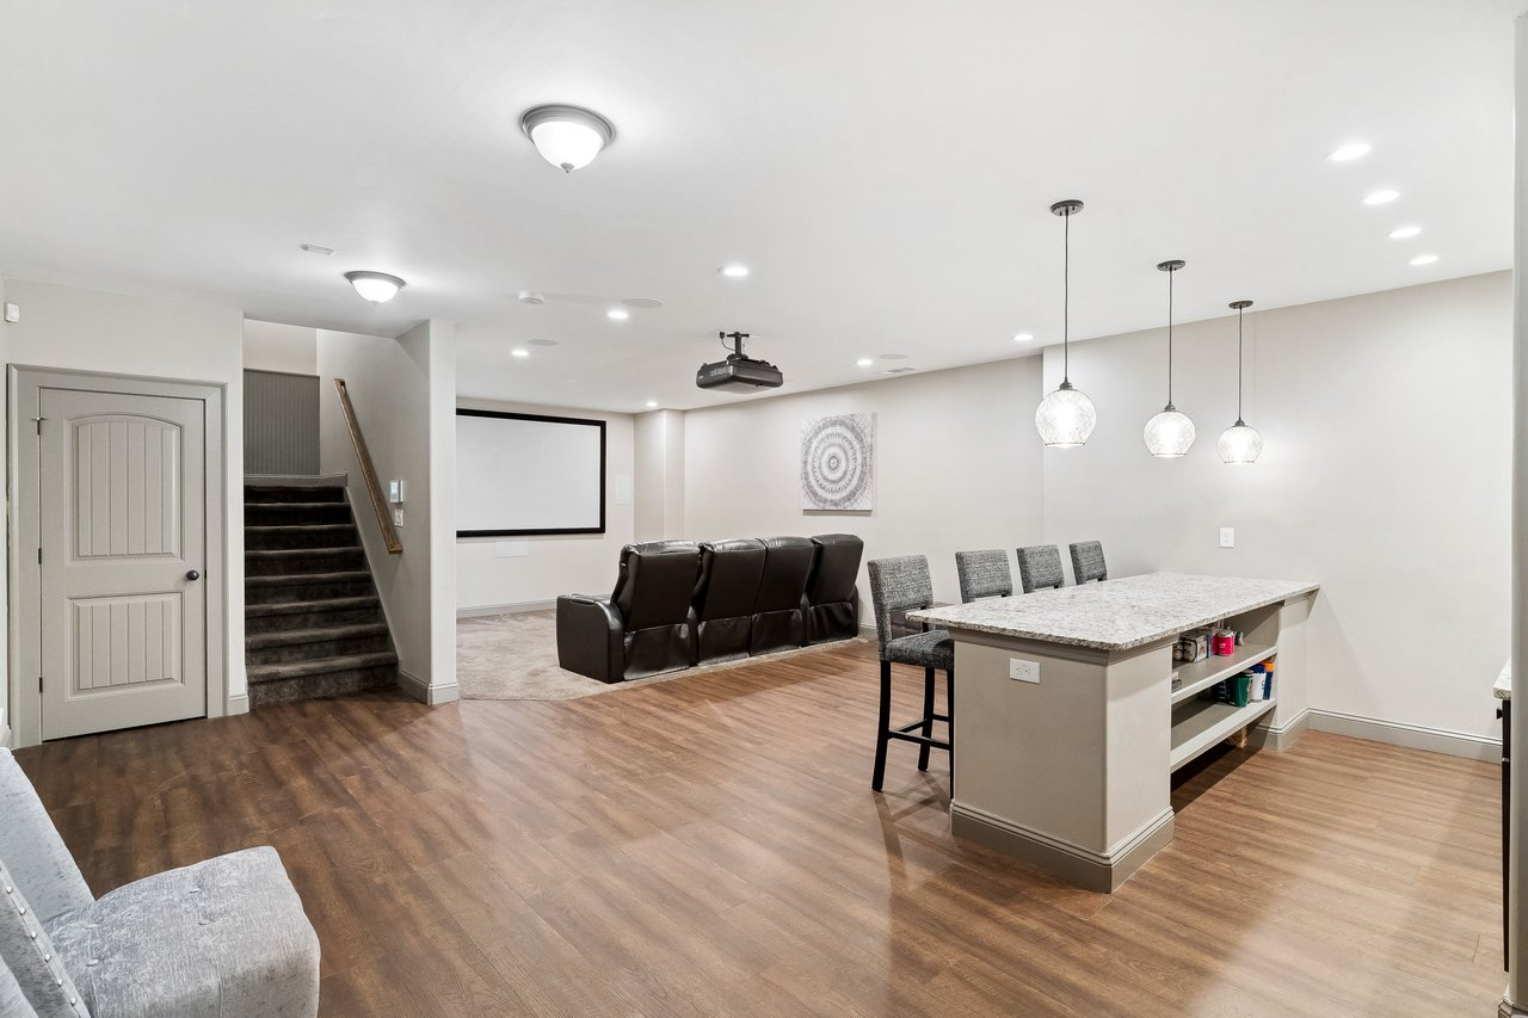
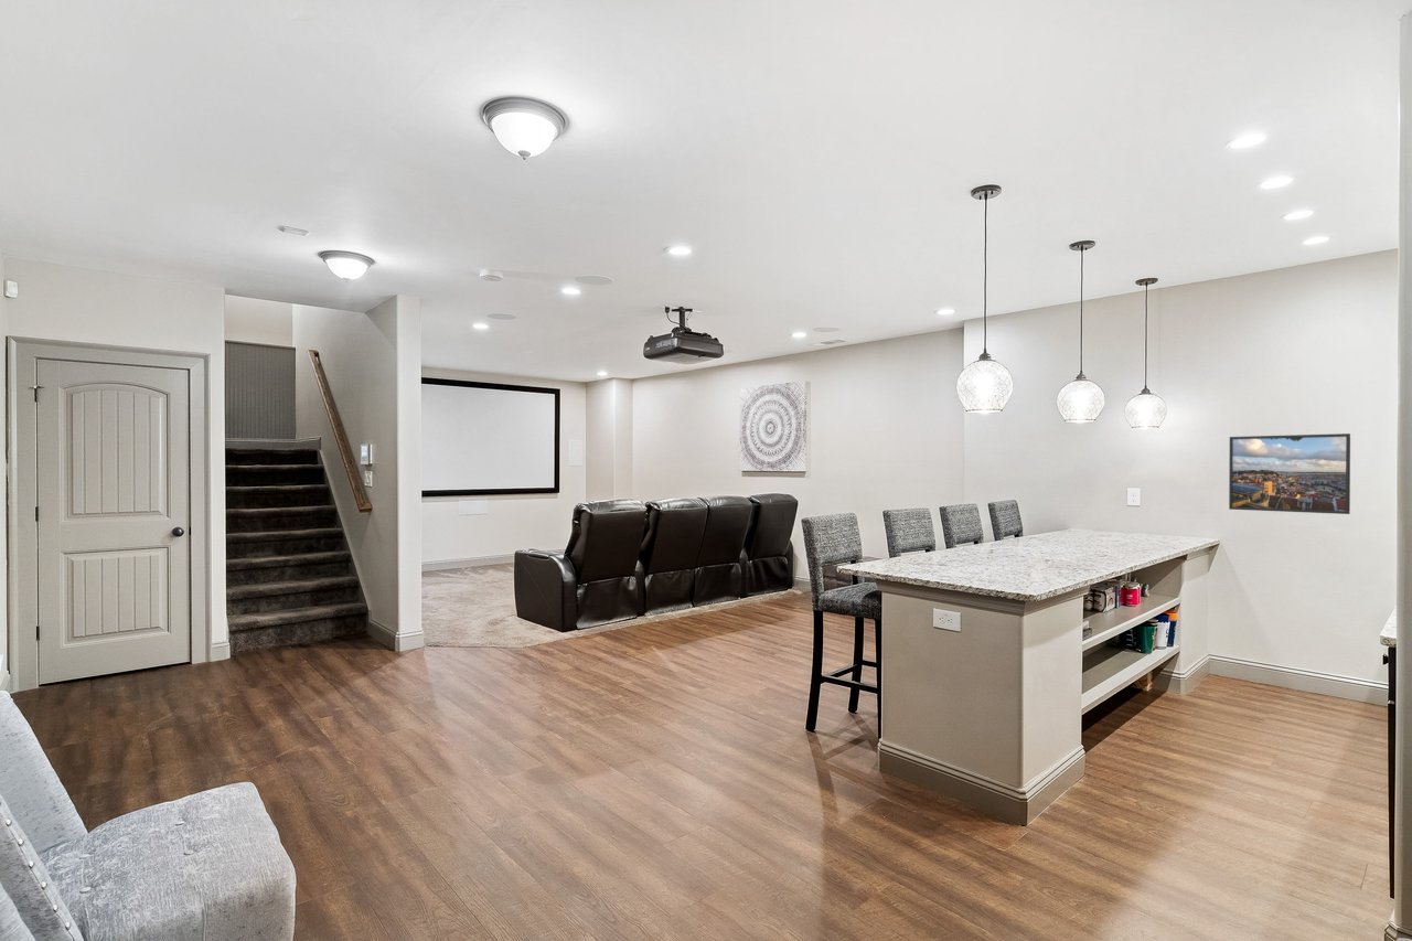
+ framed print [1228,432,1351,515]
